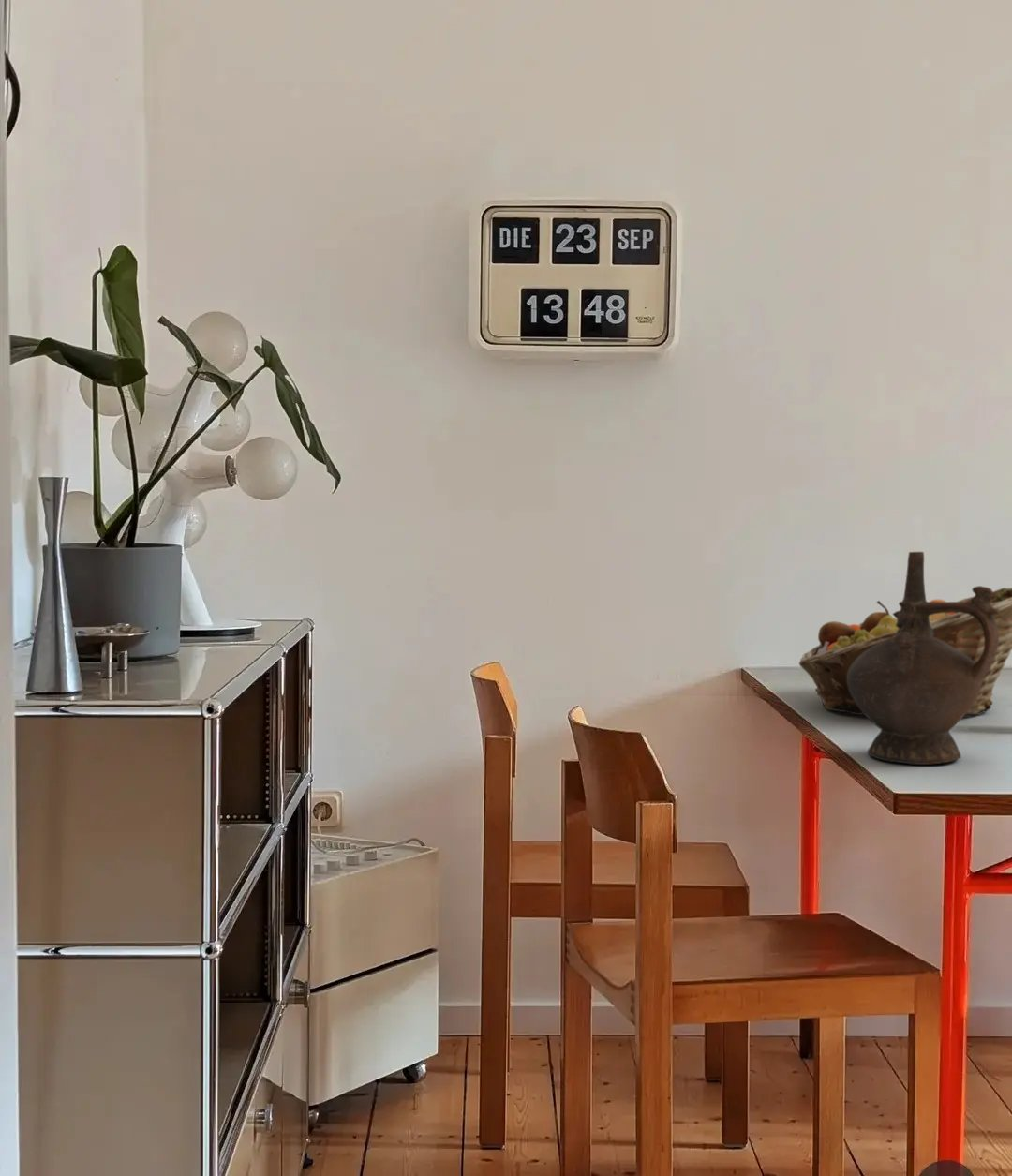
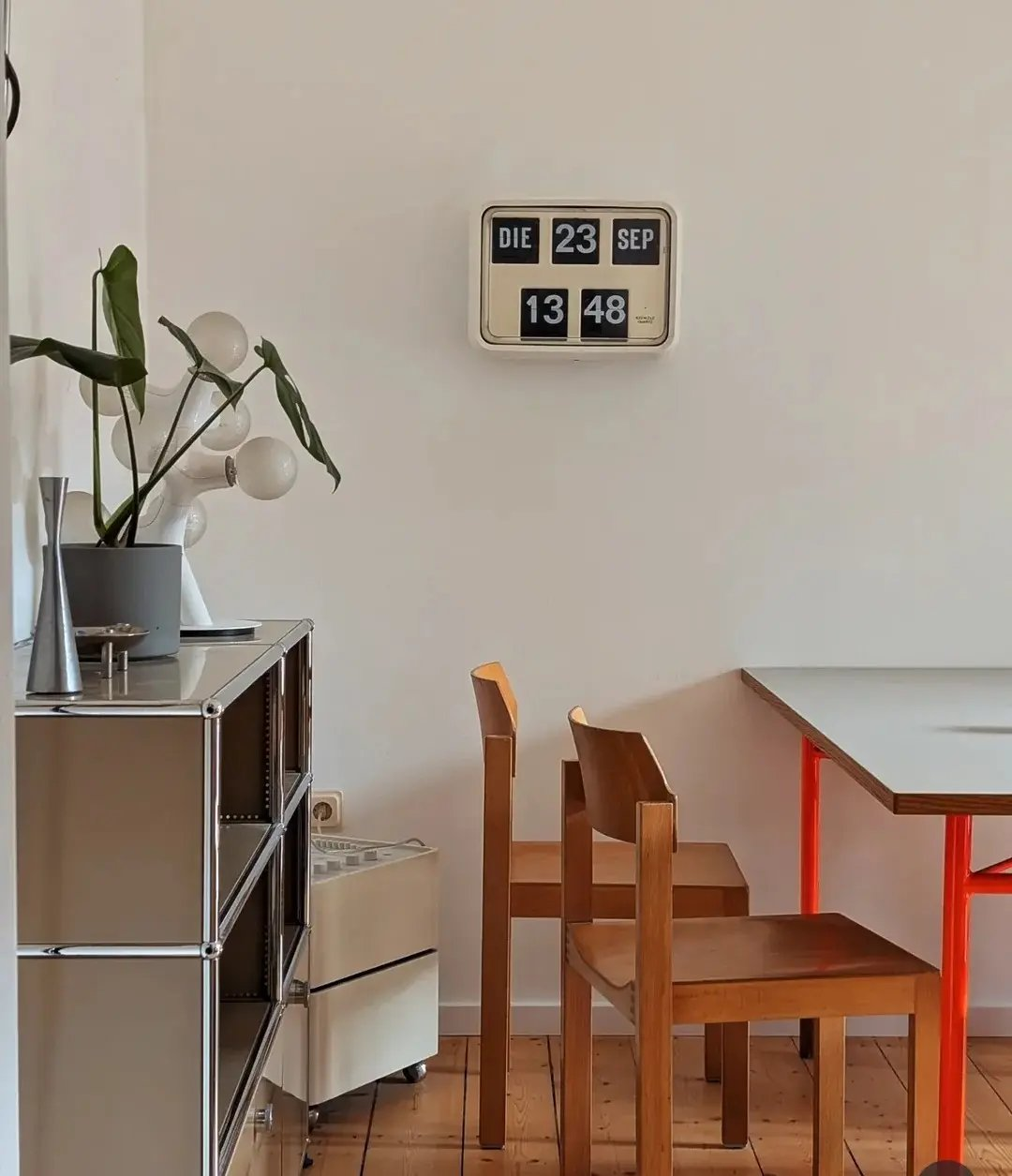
- ceremonial vessel [847,551,1001,766]
- fruit basket [798,587,1012,717]
